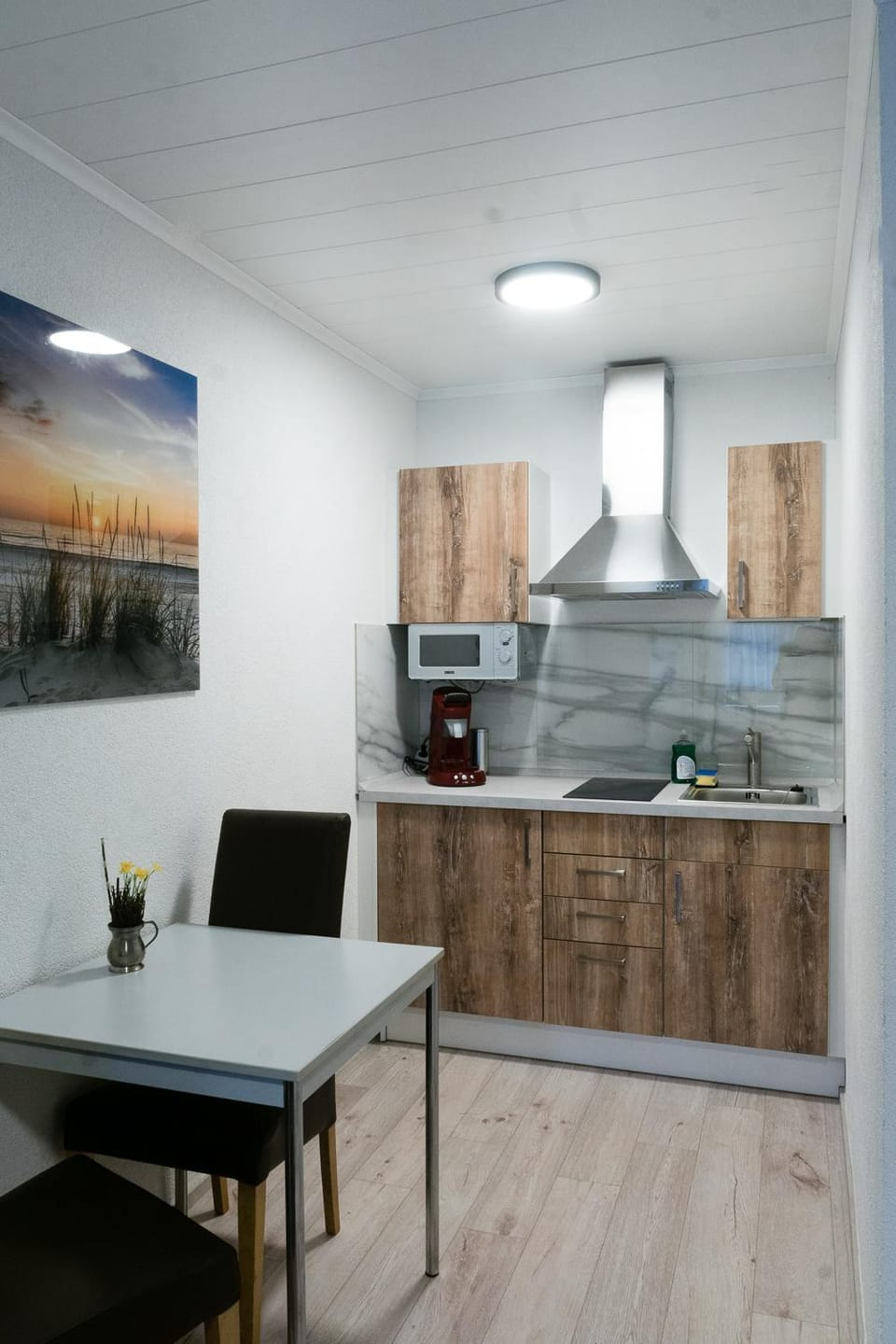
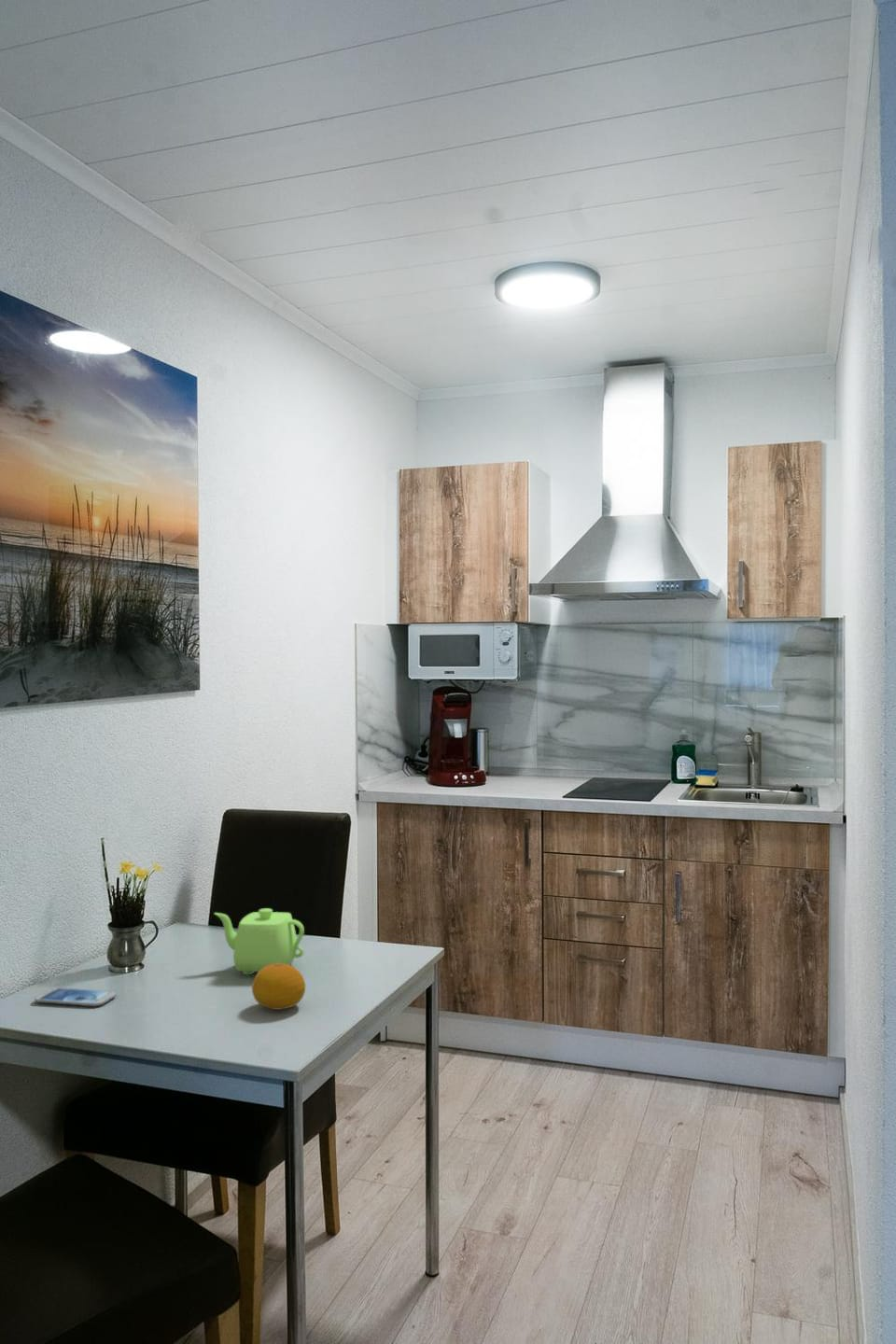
+ smartphone [34,987,118,1007]
+ teapot [213,907,305,975]
+ fruit [251,963,306,1011]
